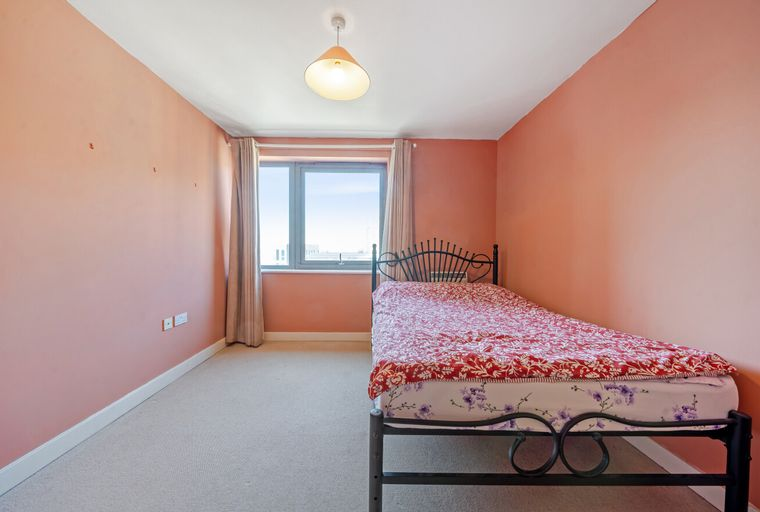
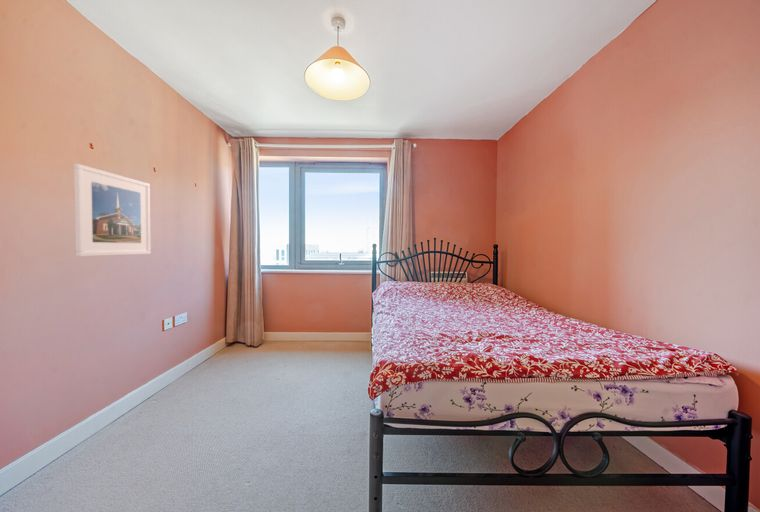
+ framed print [73,163,152,257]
